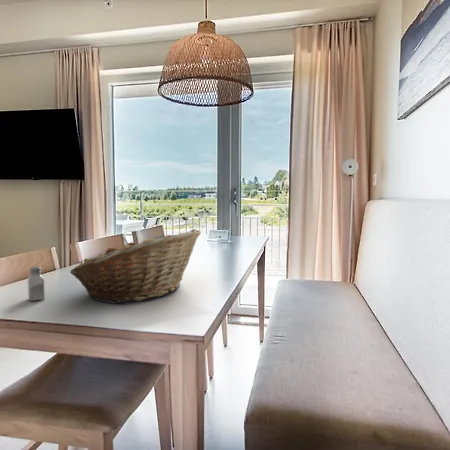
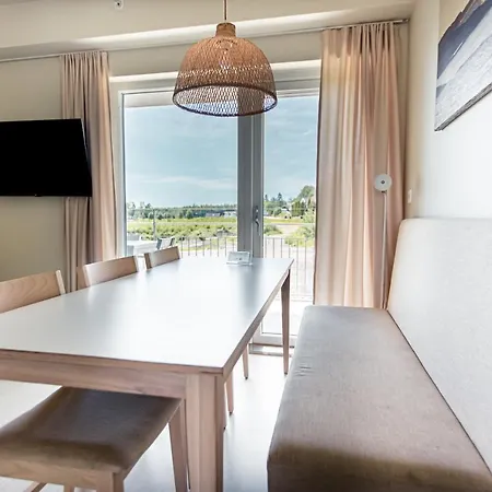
- saltshaker [27,266,46,302]
- fruit basket [69,228,202,304]
